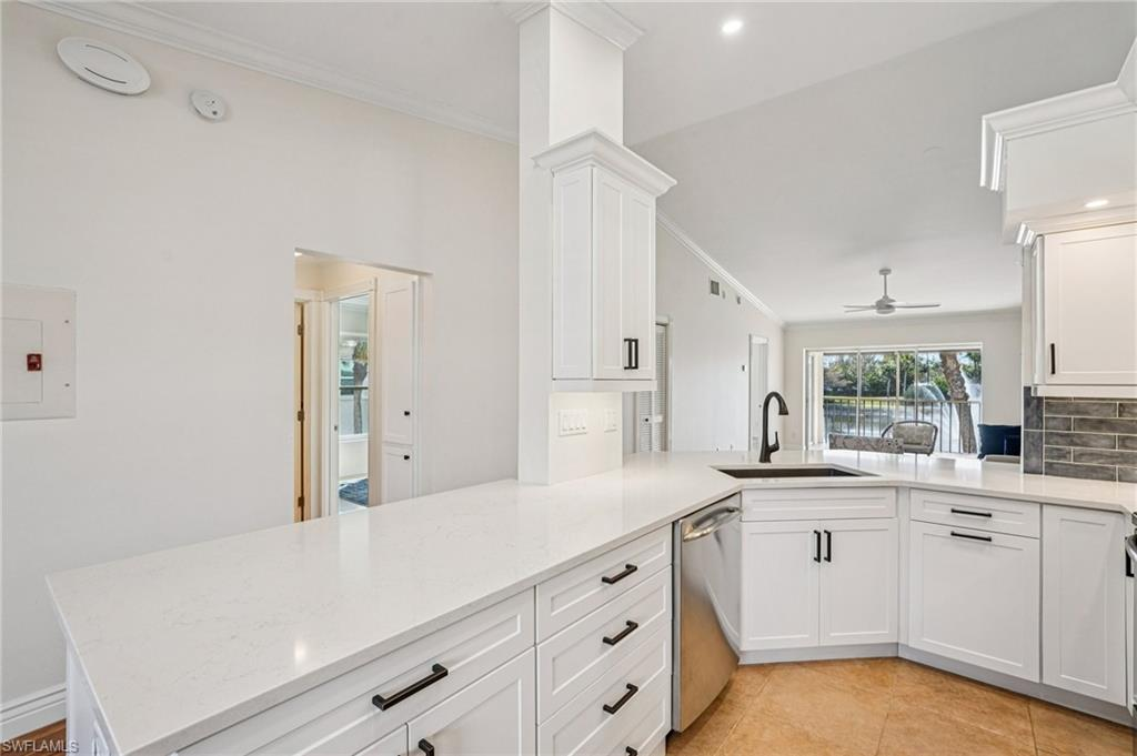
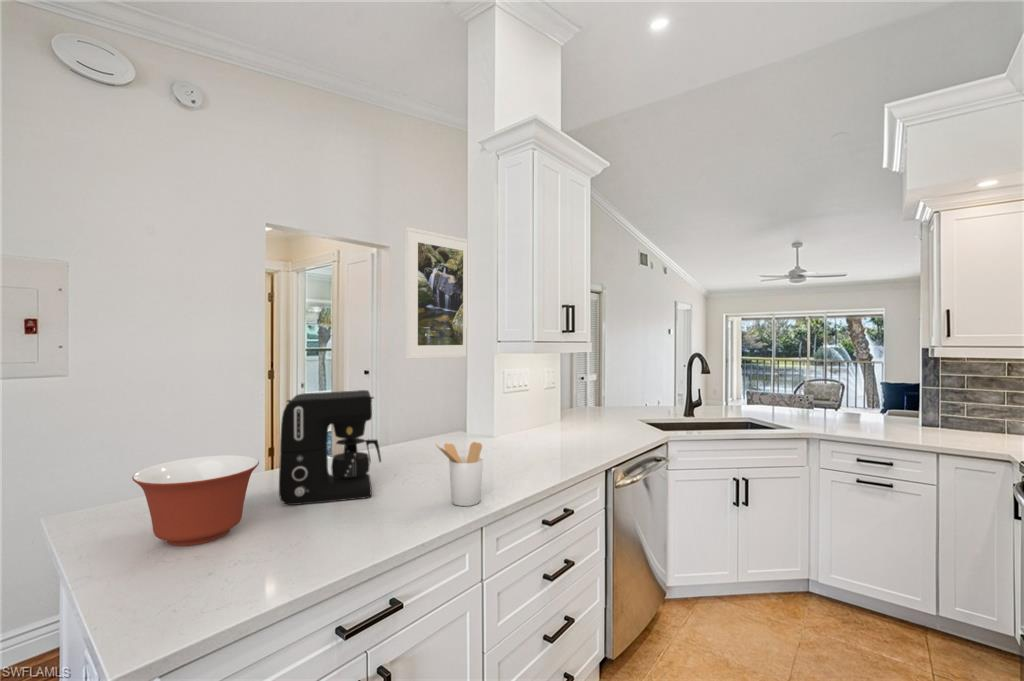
+ coffee maker [278,389,382,506]
+ mixing bowl [131,454,260,547]
+ utensil holder [434,441,484,507]
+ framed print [404,226,468,360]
